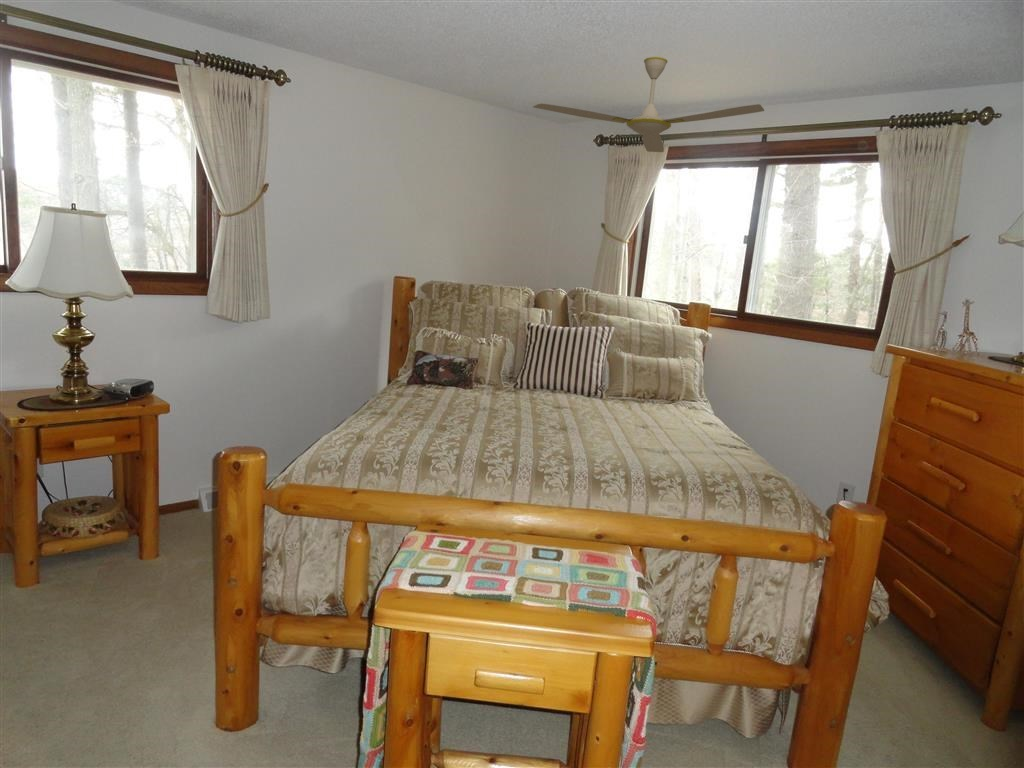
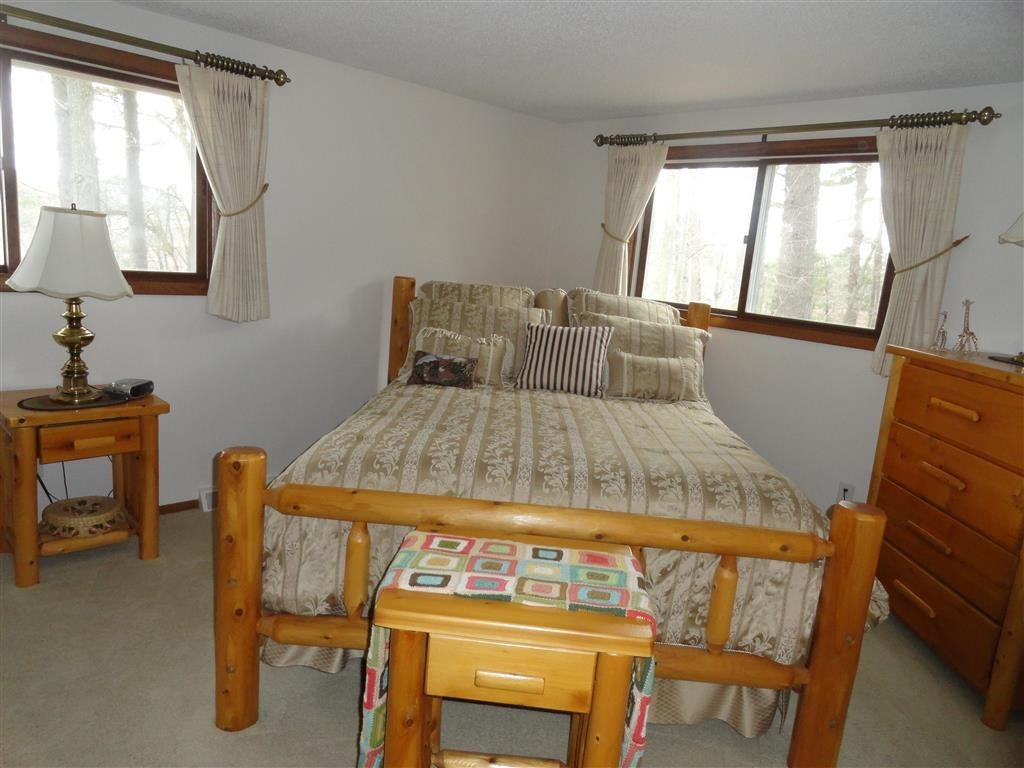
- ceiling fan [532,56,765,153]
